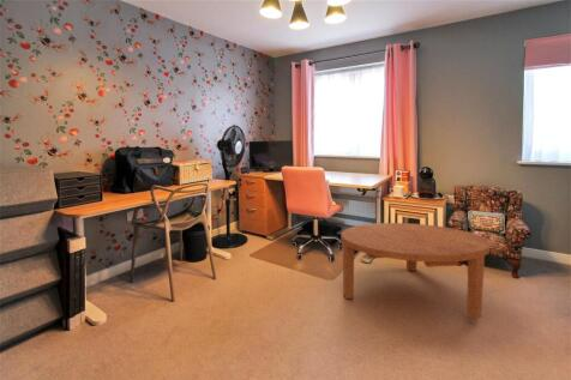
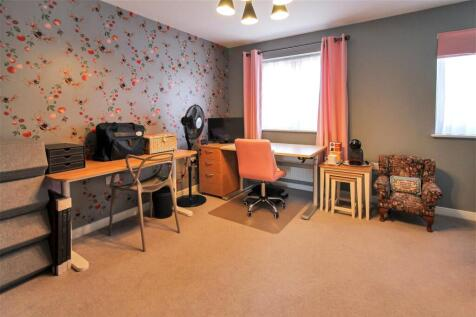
- coffee table [339,222,491,321]
